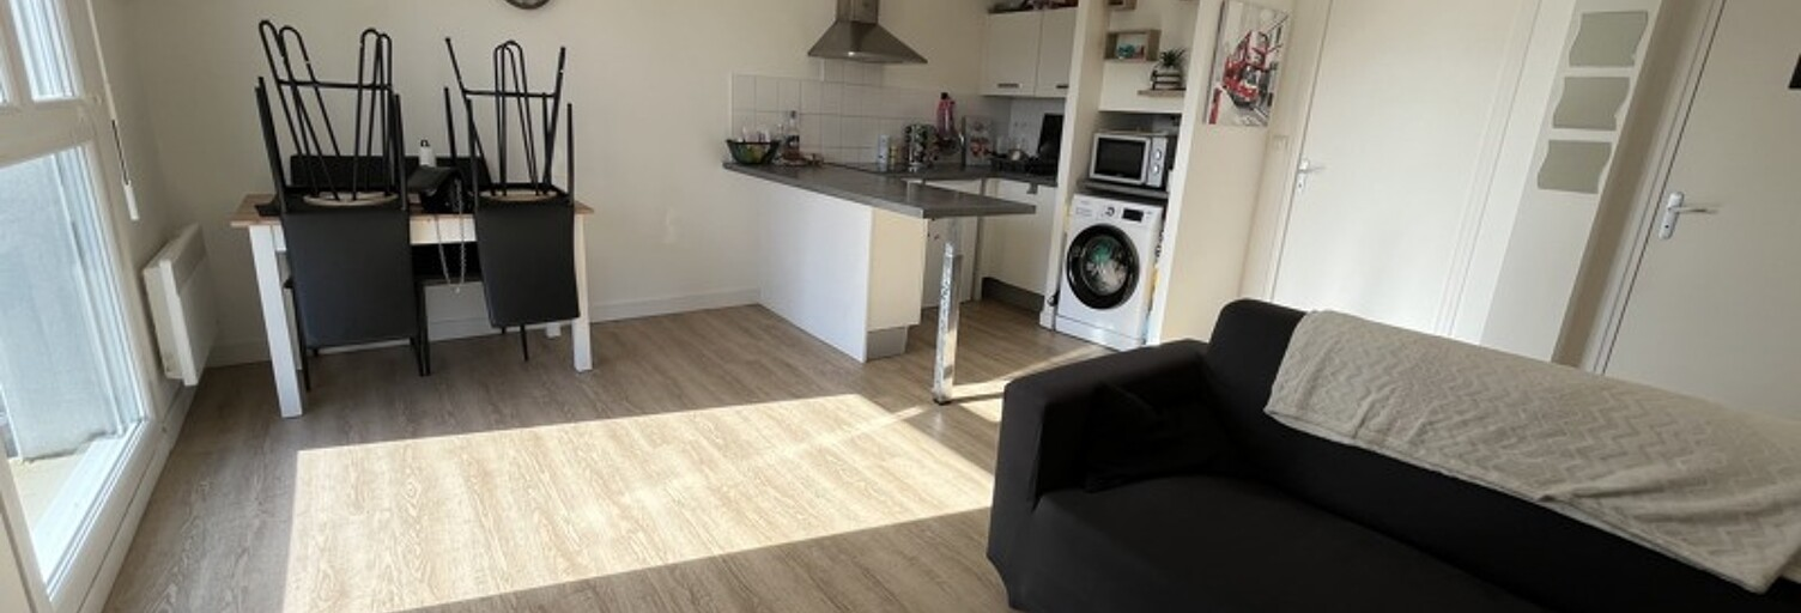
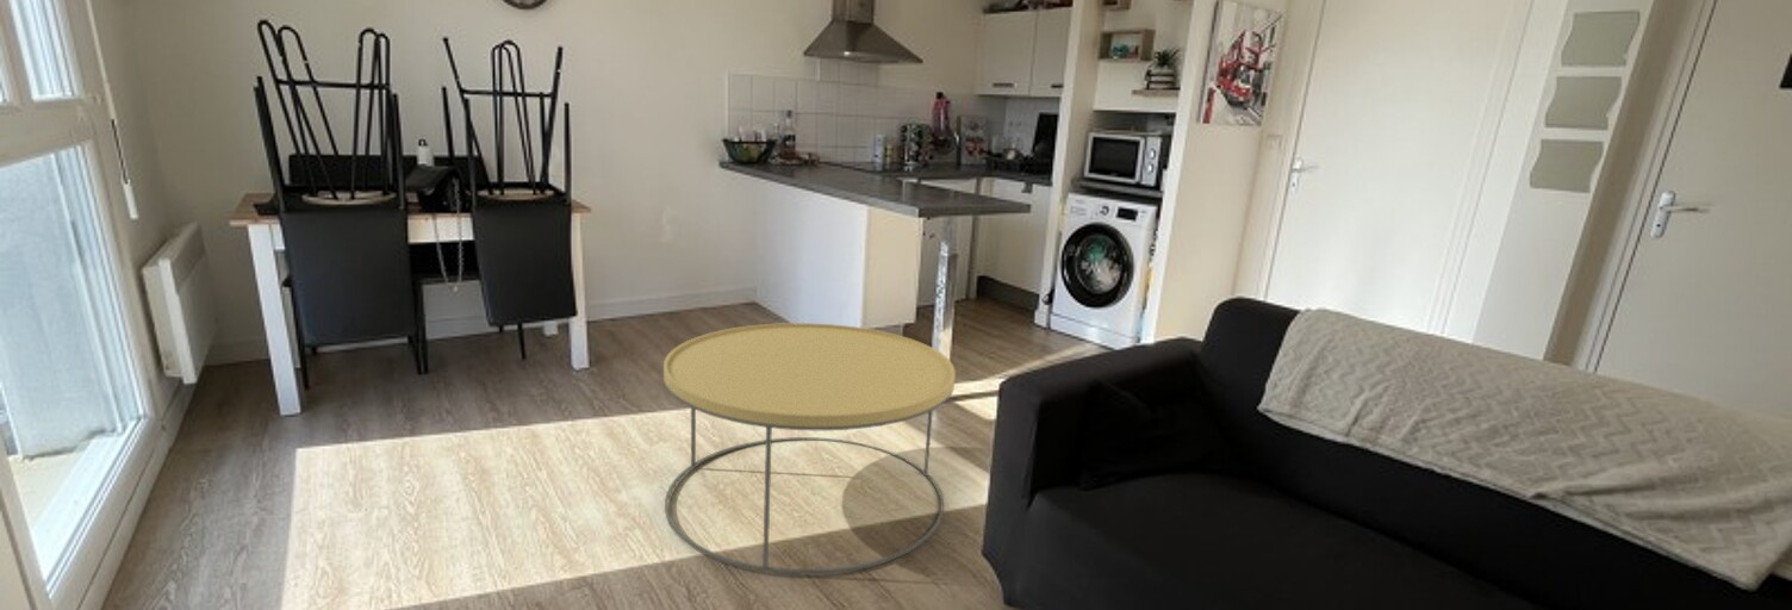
+ coffee table [662,322,957,575]
